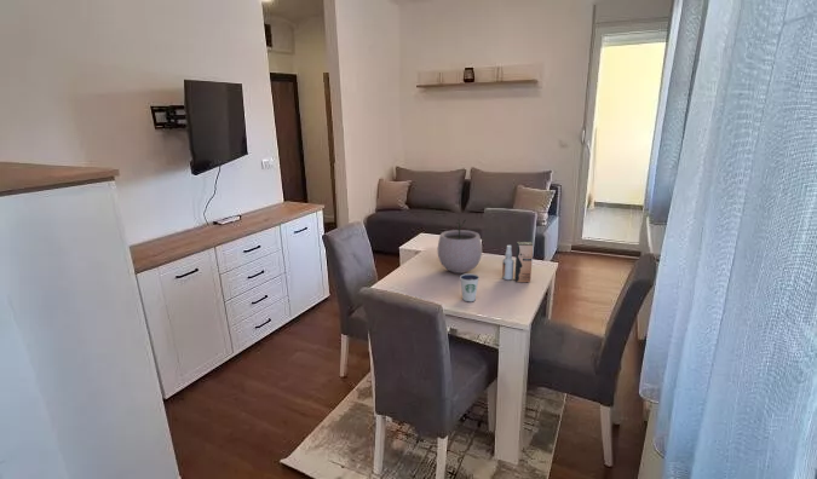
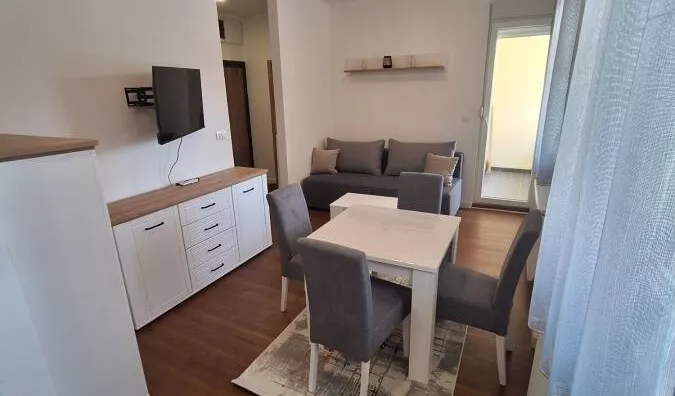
- spray bottle [501,241,534,283]
- dixie cup [459,272,481,302]
- plant pot [437,218,483,275]
